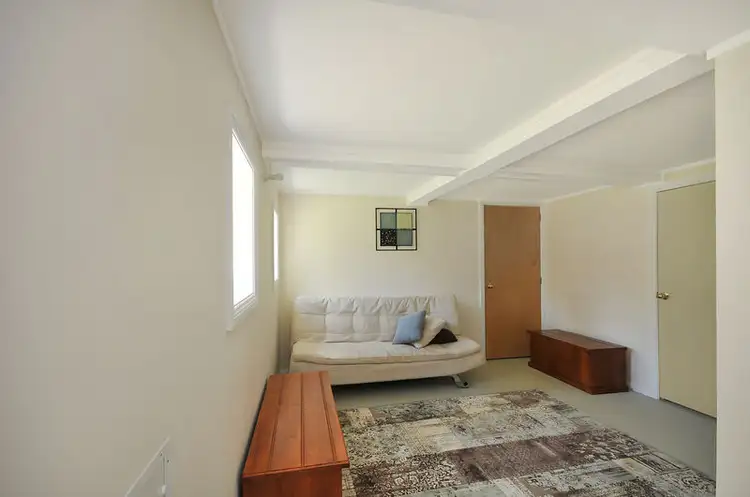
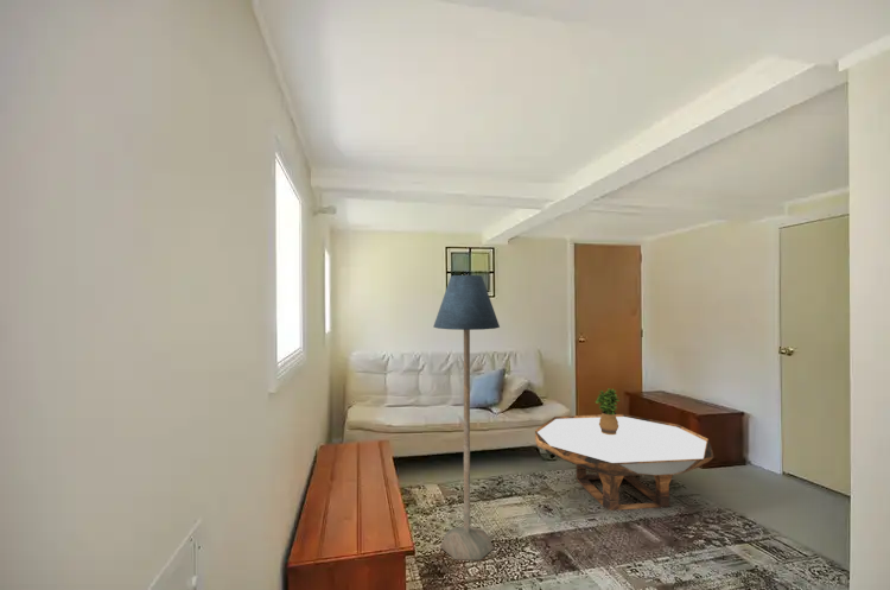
+ coffee table [534,413,714,512]
+ potted plant [595,387,621,434]
+ floor lamp [432,273,501,562]
